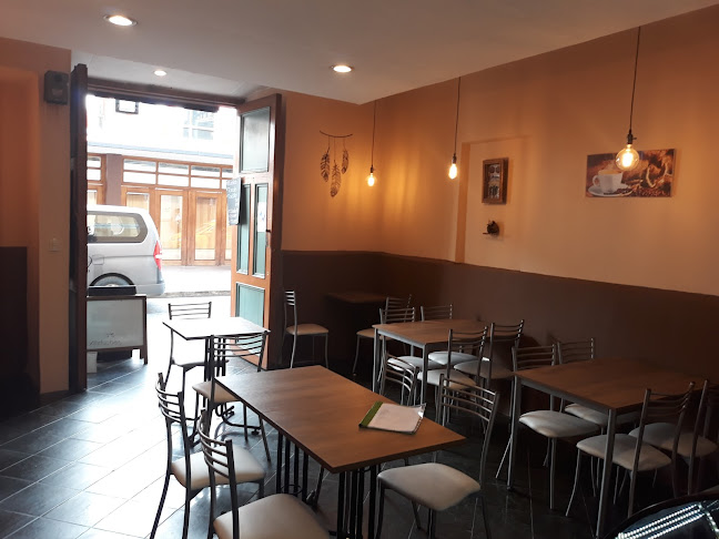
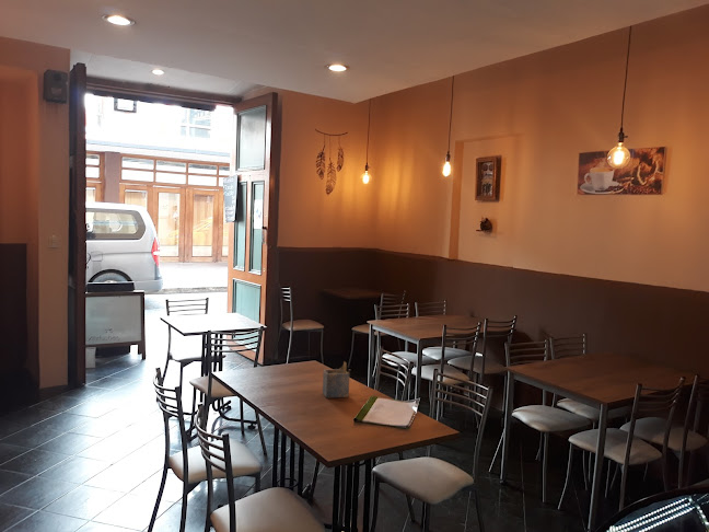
+ napkin holder [322,360,351,398]
